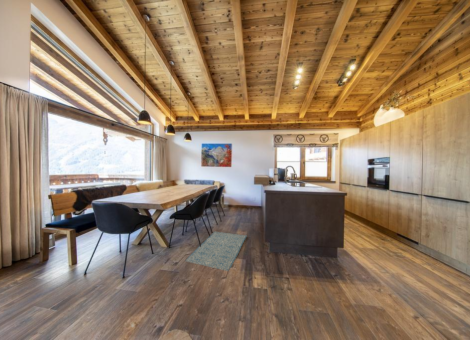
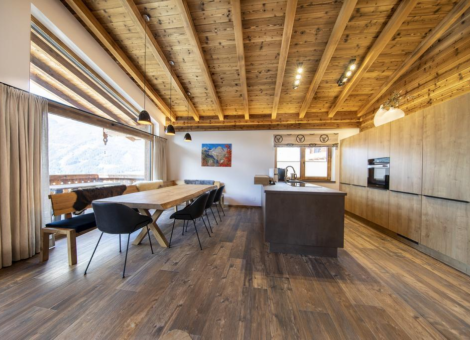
- rug [185,231,247,272]
